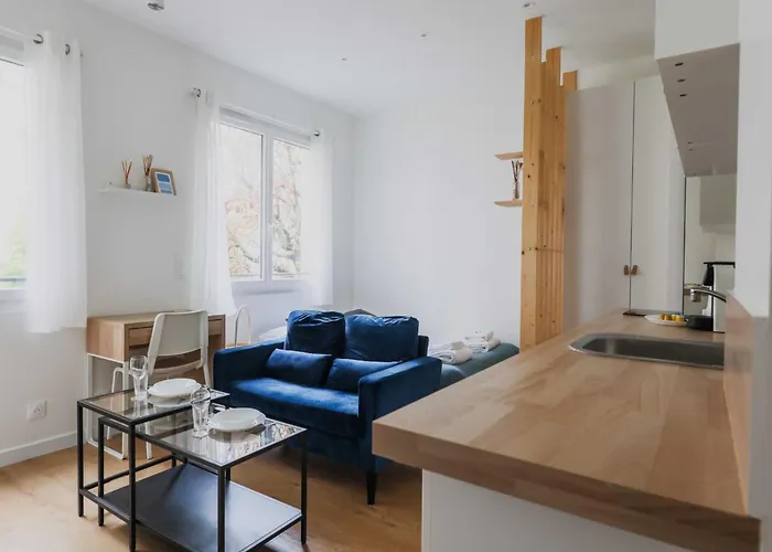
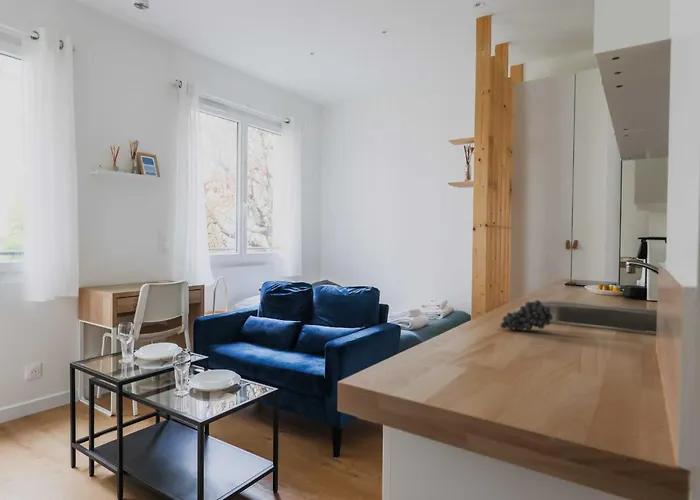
+ fruit [499,299,554,331]
